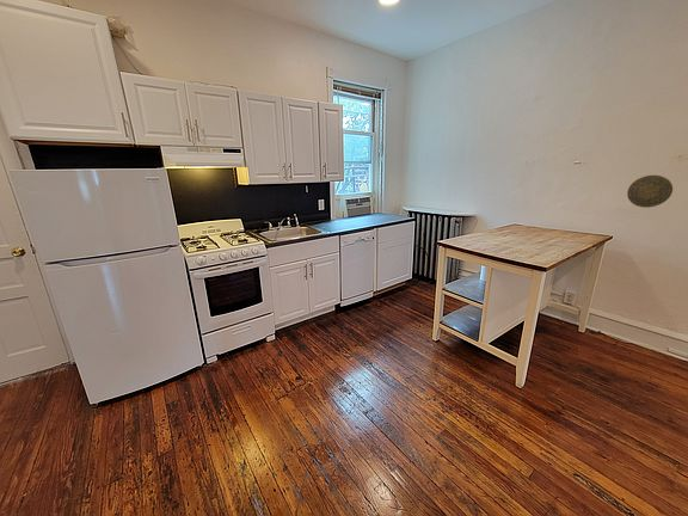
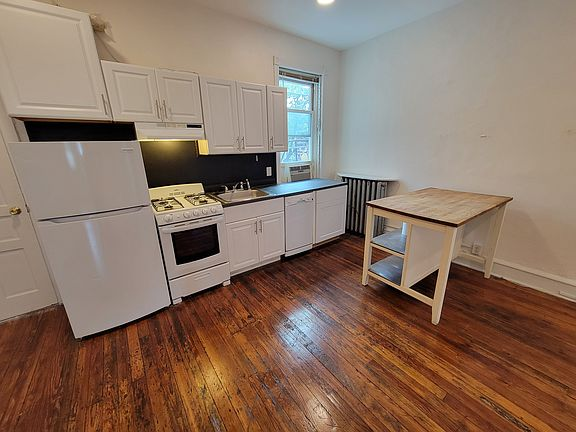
- decorative plate [626,174,674,209]
